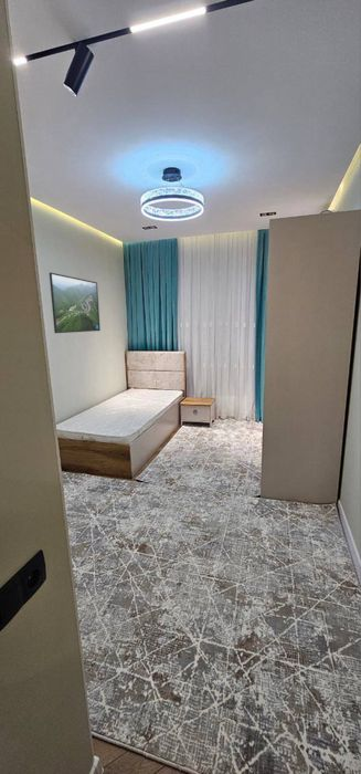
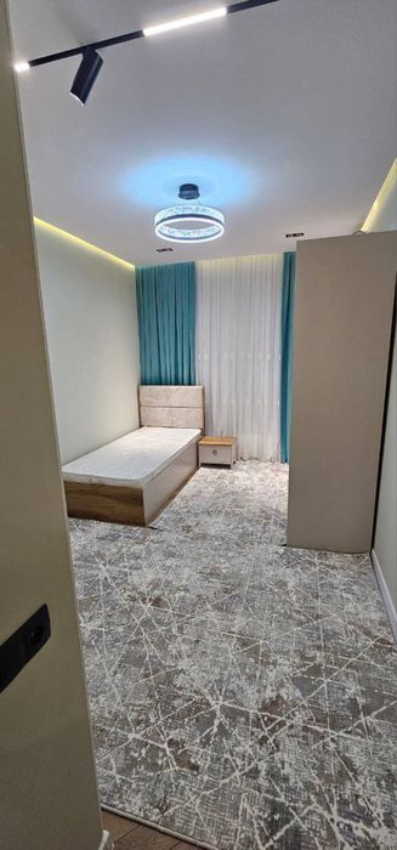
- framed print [49,272,102,334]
